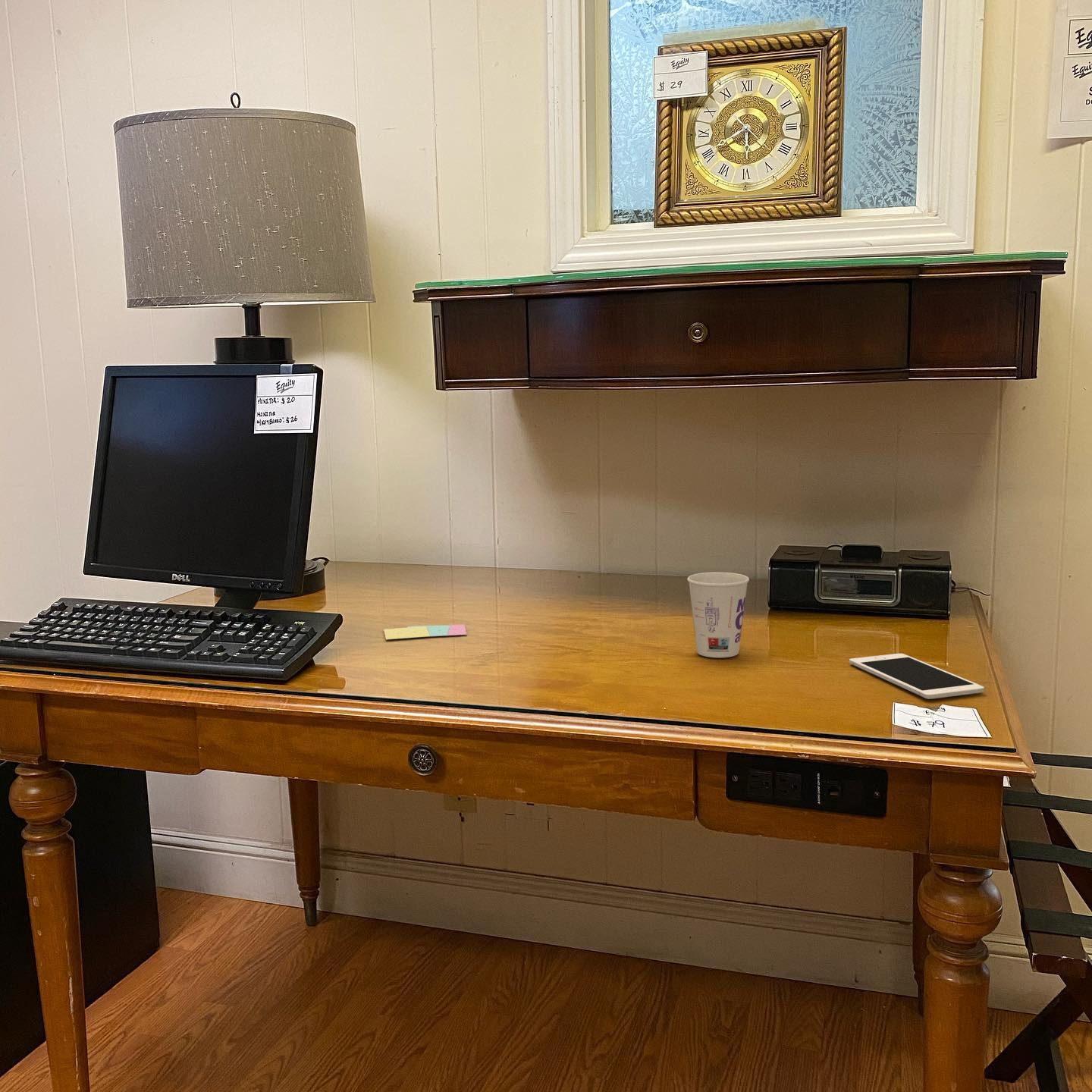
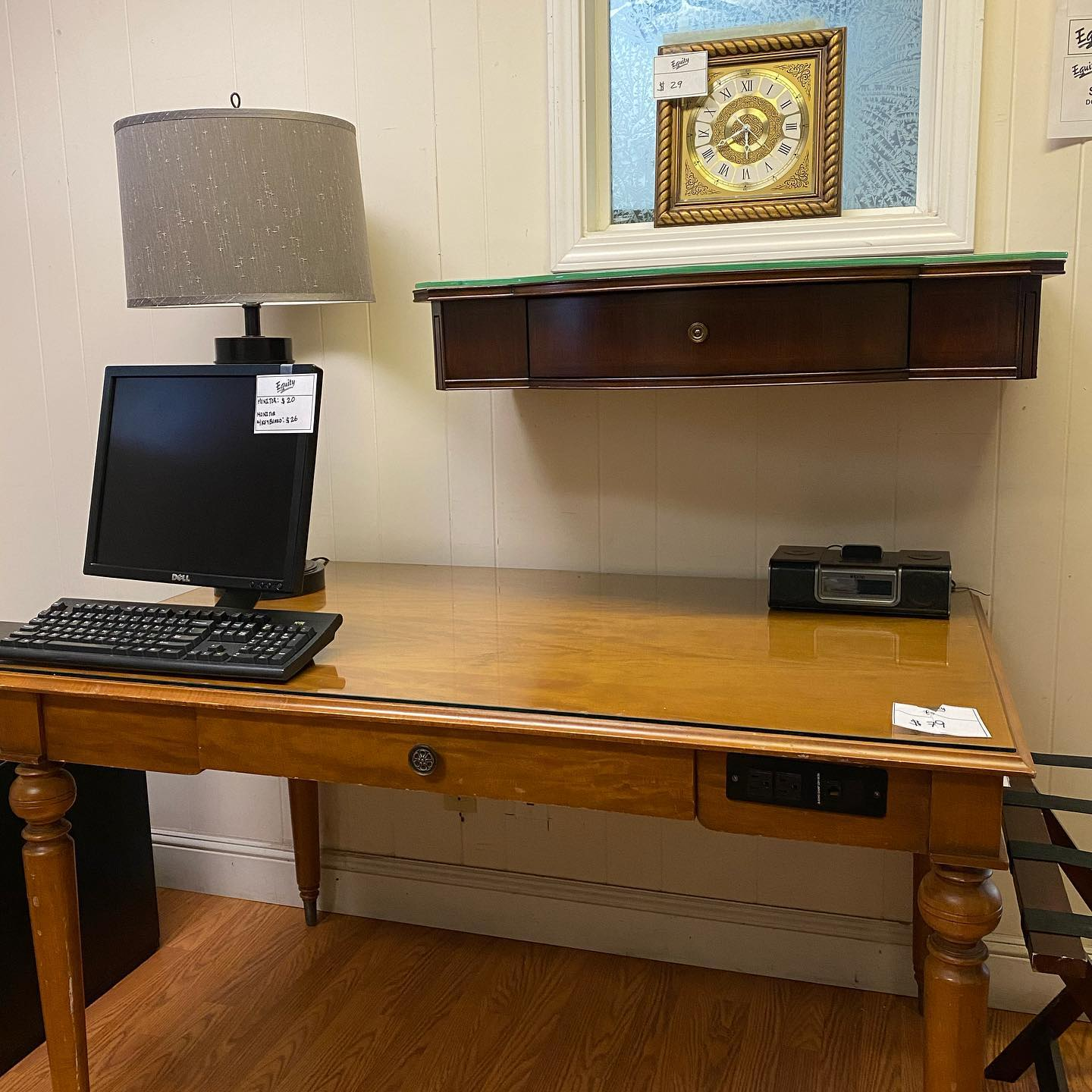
- cup [686,572,750,658]
- sticky notes [383,623,468,640]
- cell phone [849,653,985,700]
